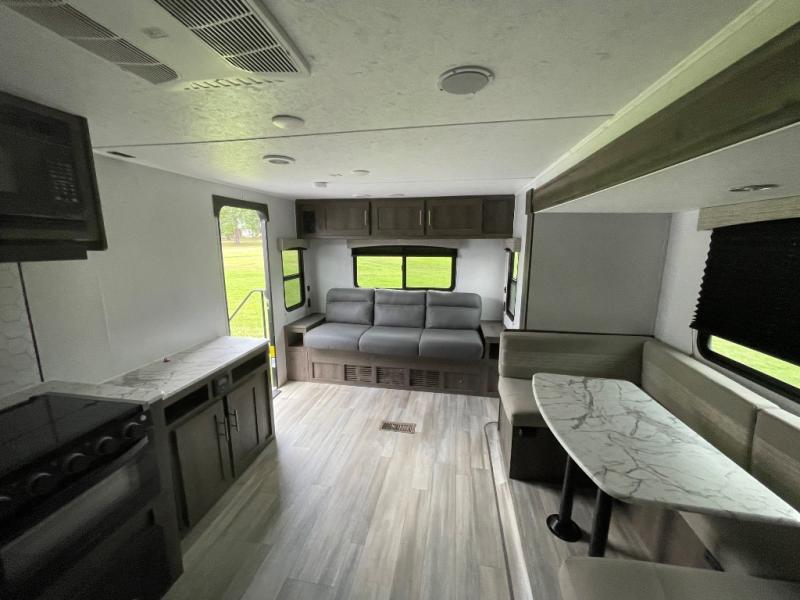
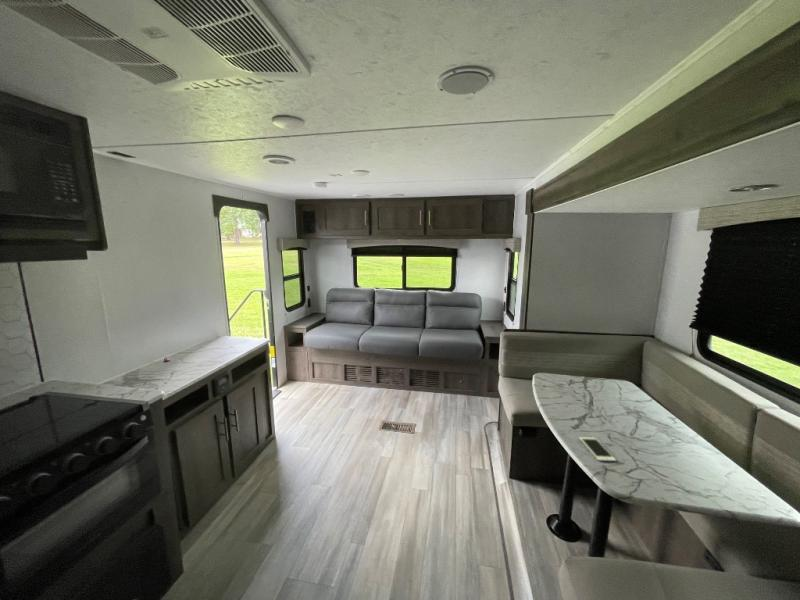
+ cell phone [578,436,617,462]
